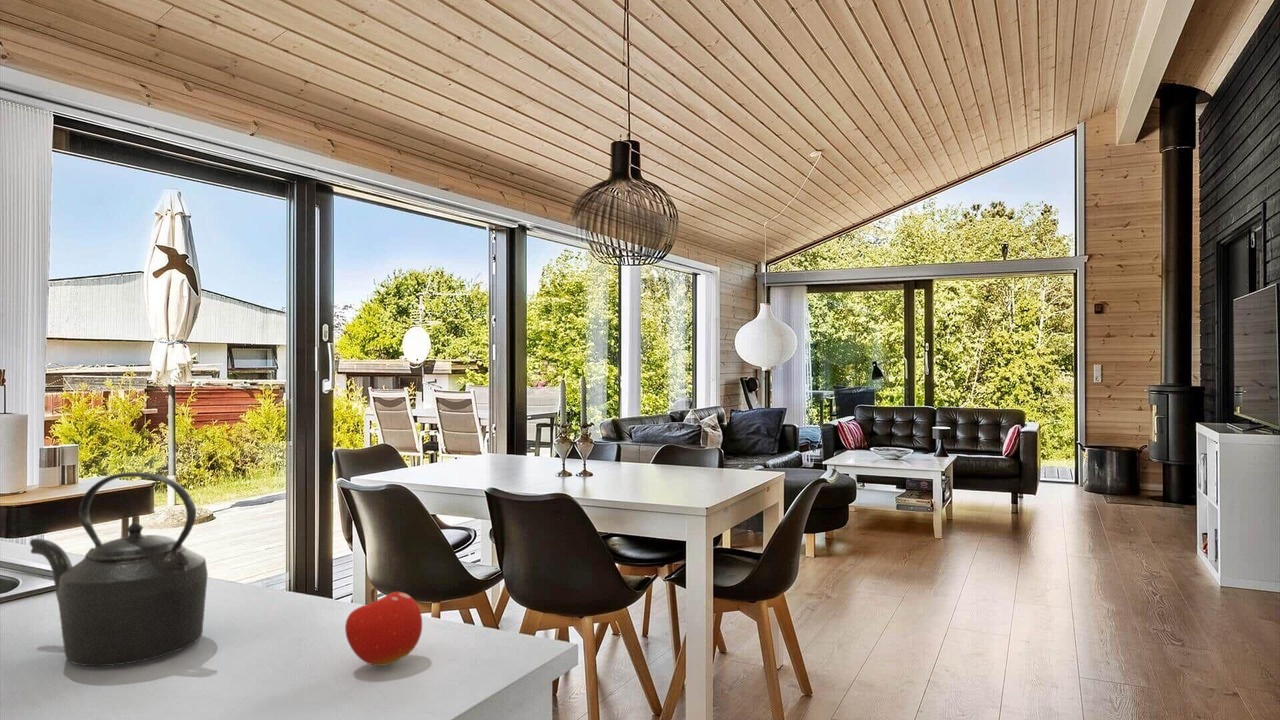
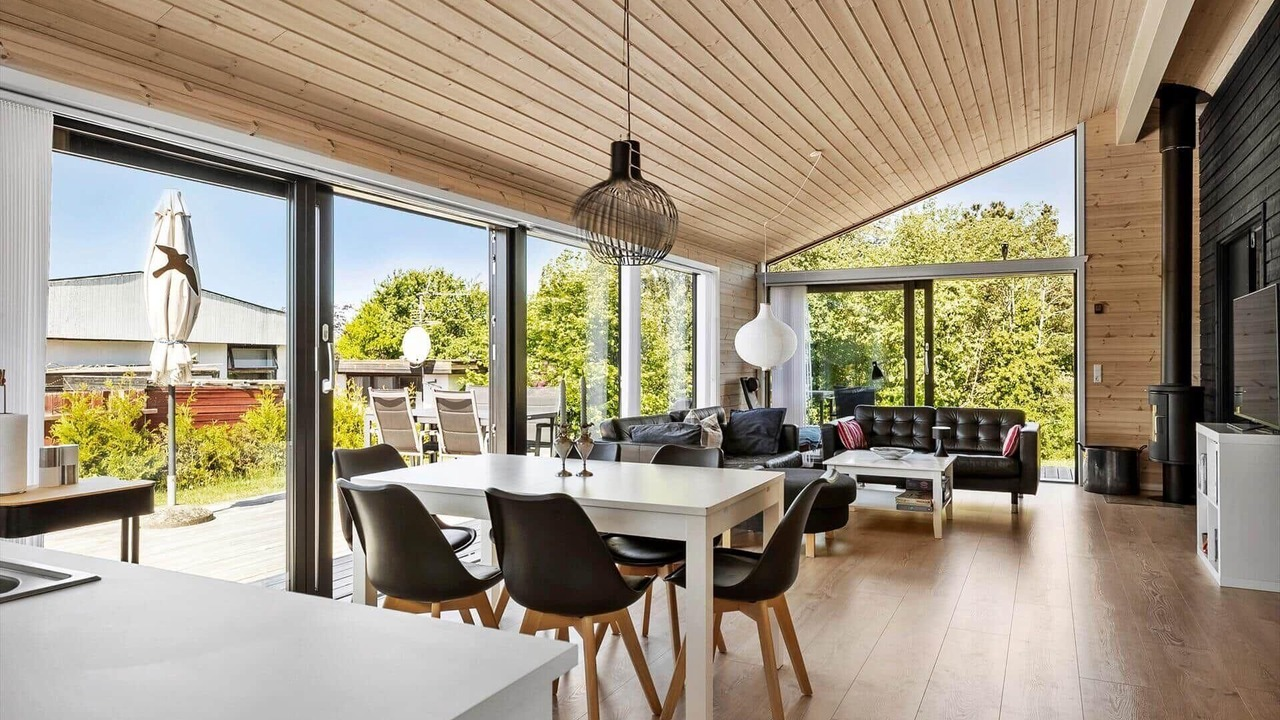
- kettle [29,471,209,667]
- fruit [344,586,423,667]
